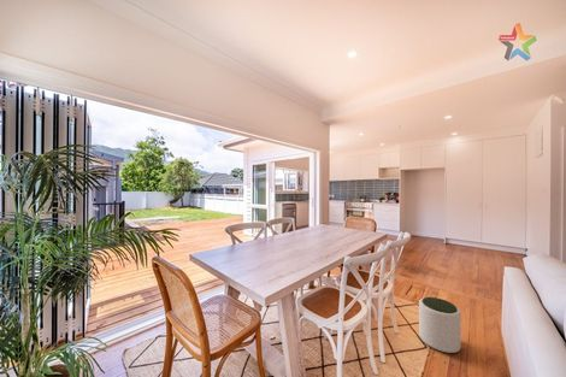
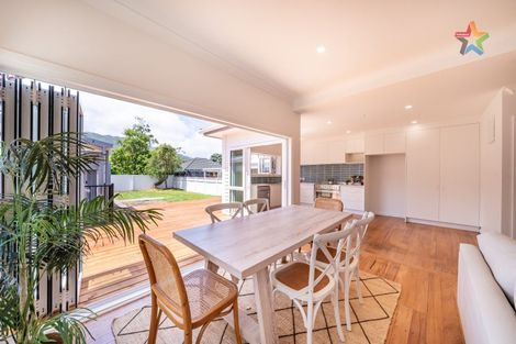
- plant pot [418,296,462,354]
